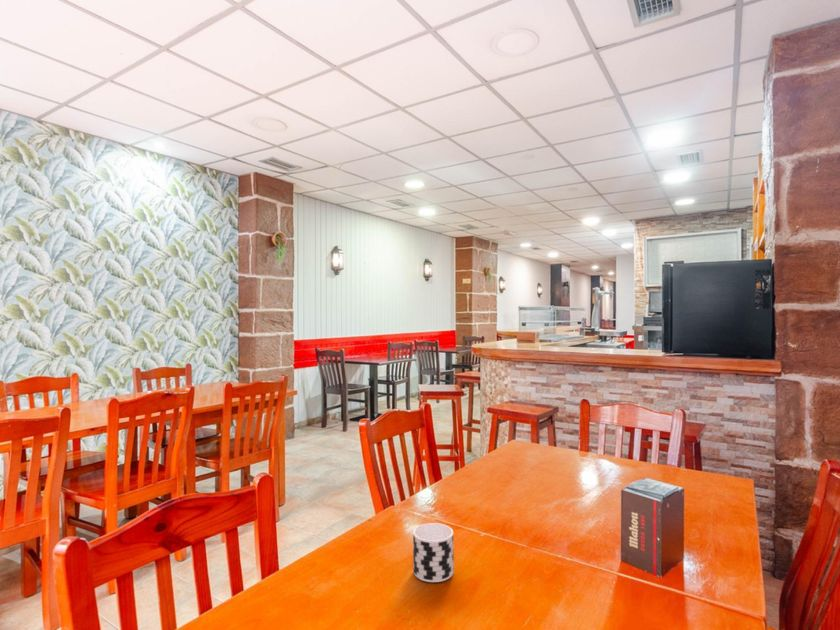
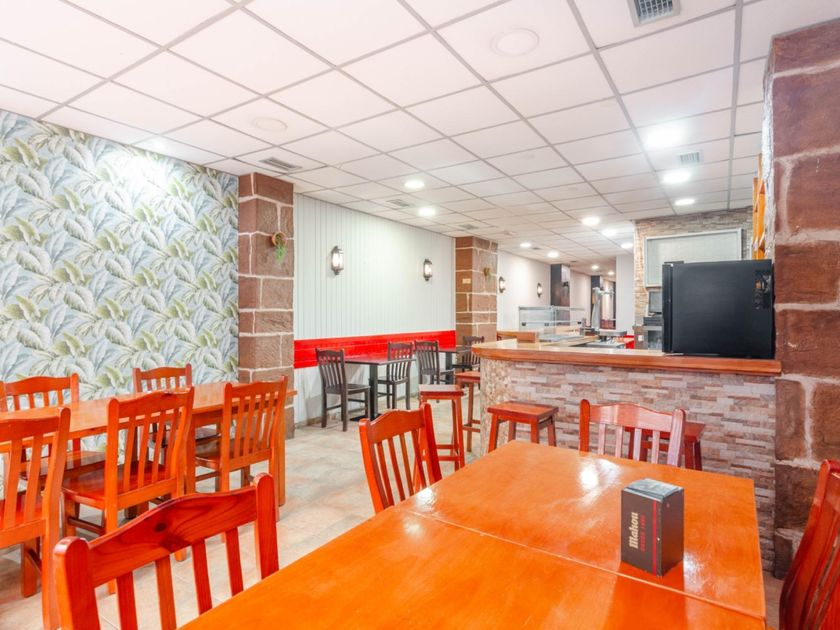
- cup [412,522,455,583]
